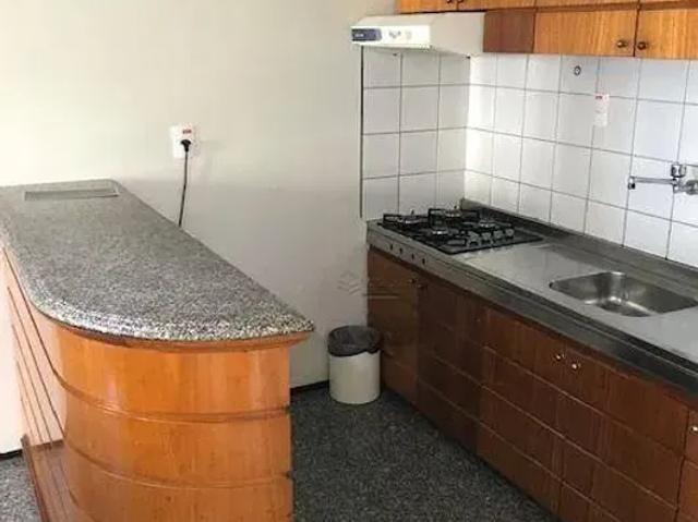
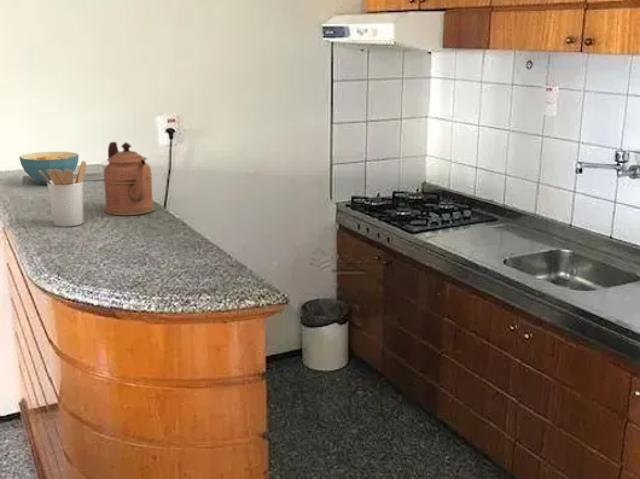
+ coffeepot [102,141,156,216]
+ cereal bowl [18,151,80,185]
+ utensil holder [39,160,87,227]
